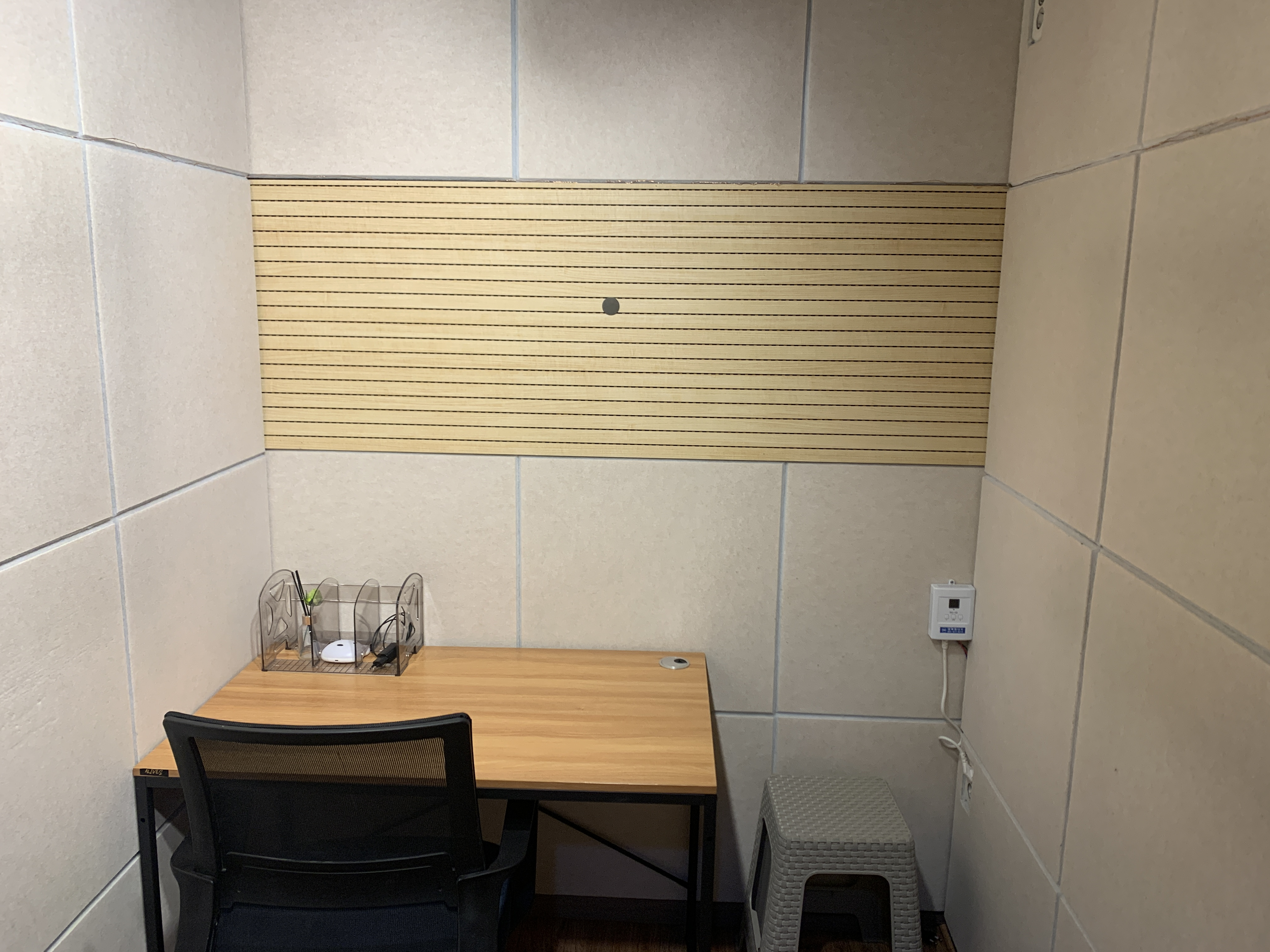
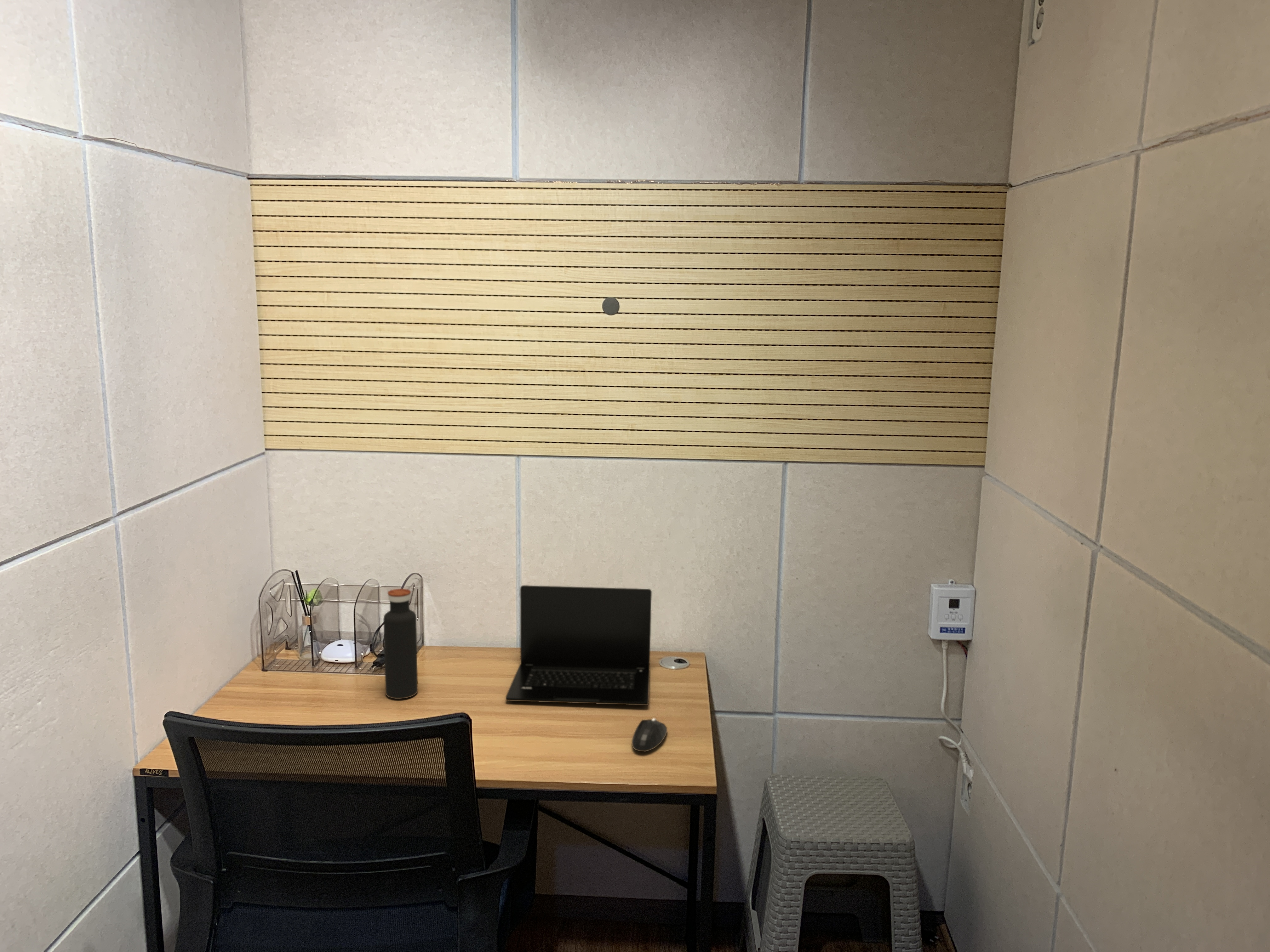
+ mouse [632,718,667,752]
+ laptop [505,585,652,705]
+ water bottle [383,588,418,699]
